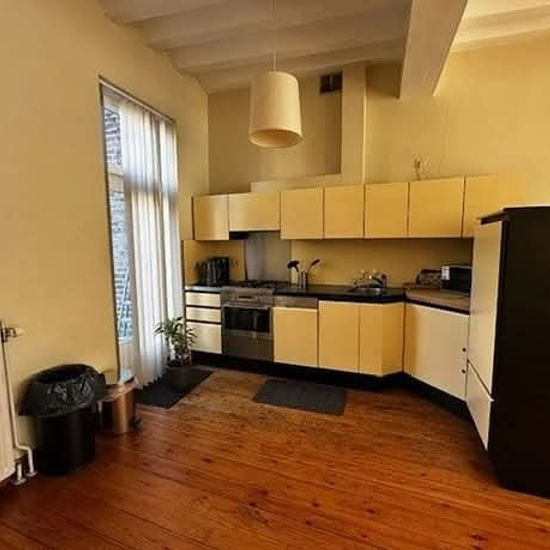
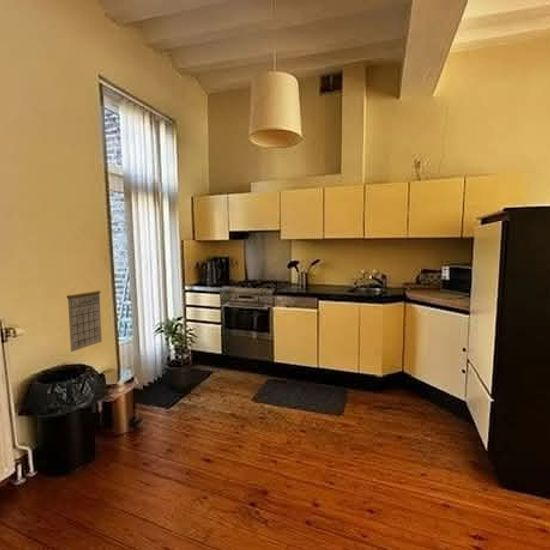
+ calendar [66,283,103,353]
